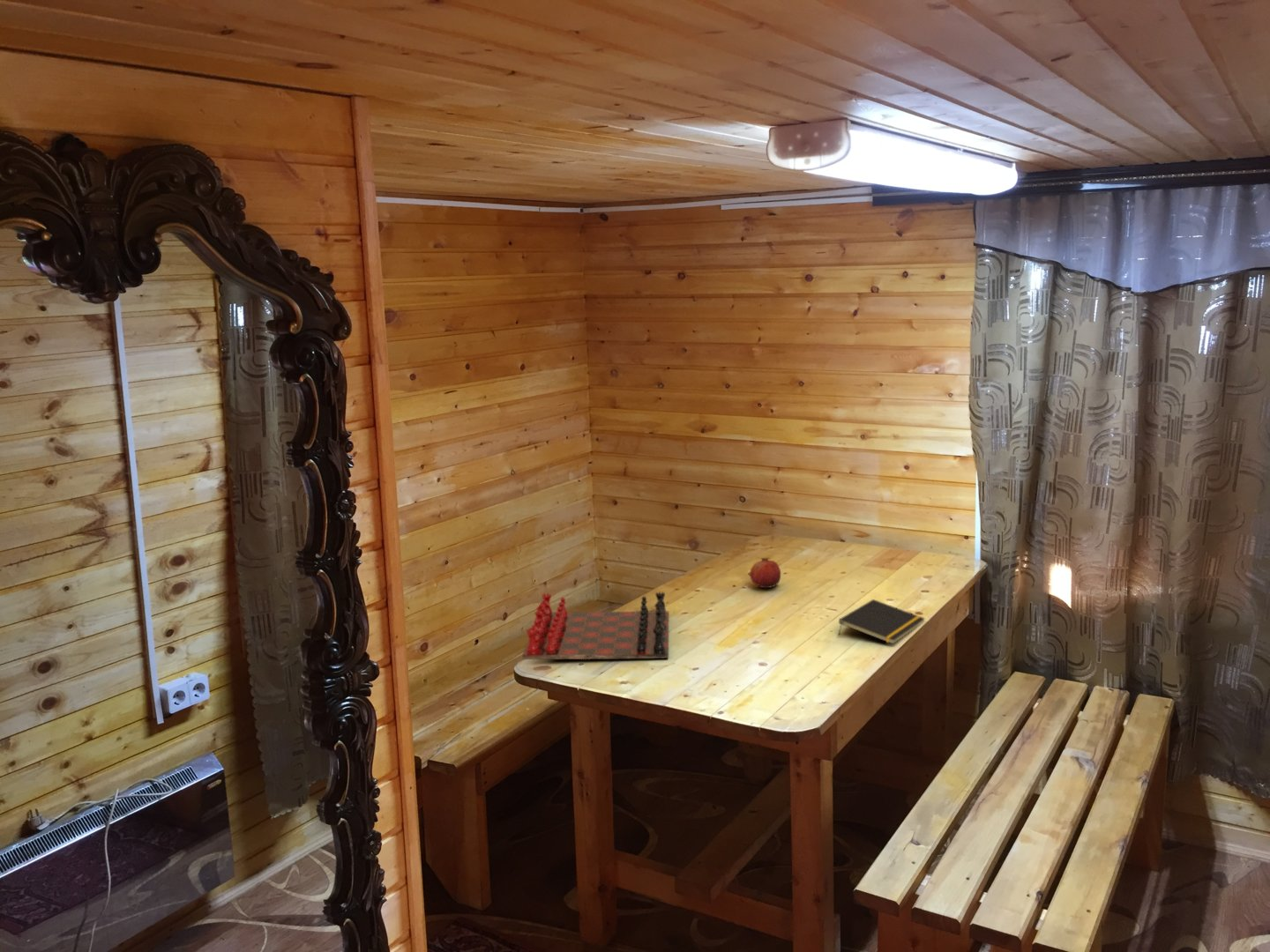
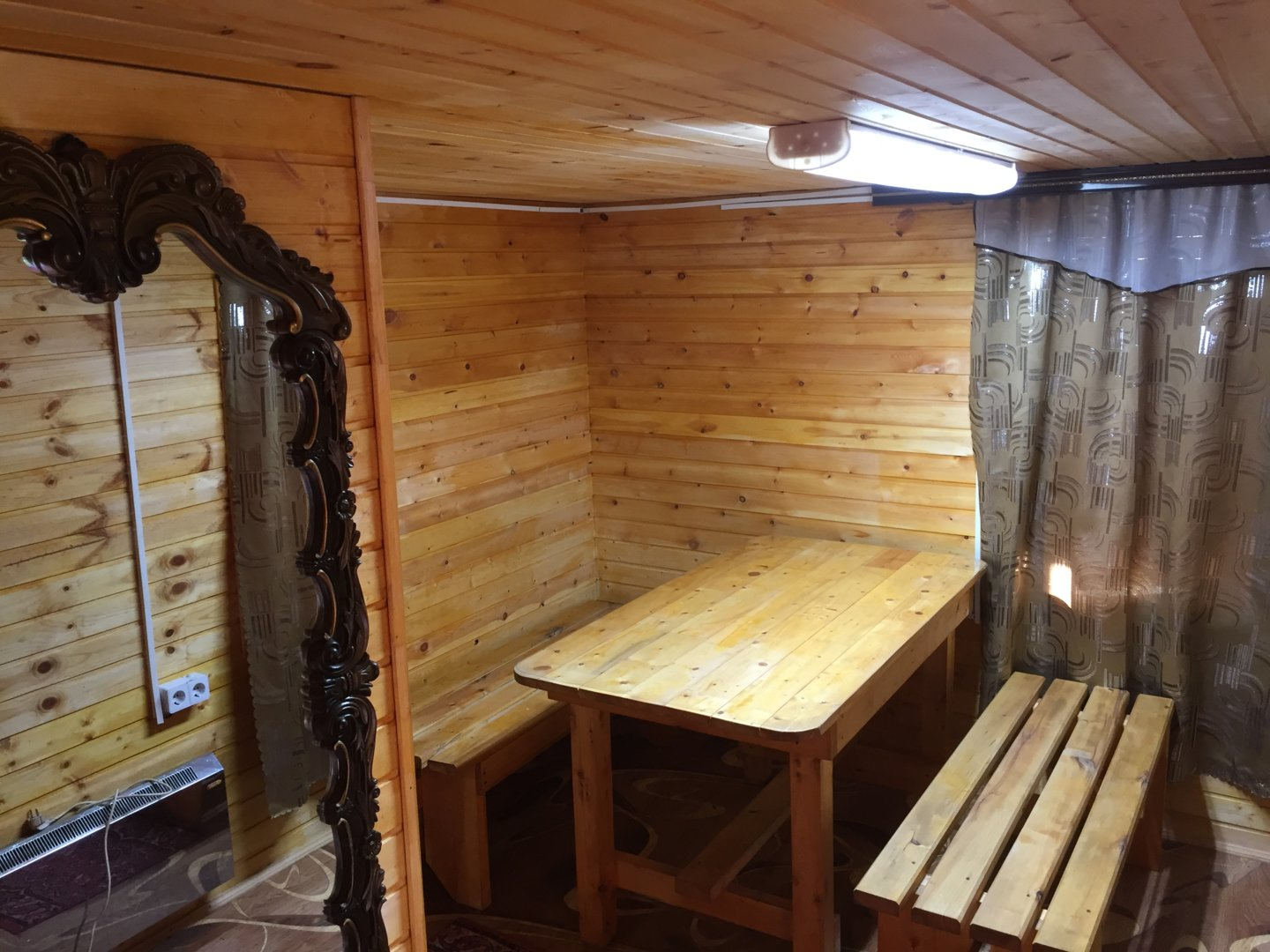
- chess set [521,591,669,660]
- notepad [838,599,926,645]
- fruit [750,557,781,589]
